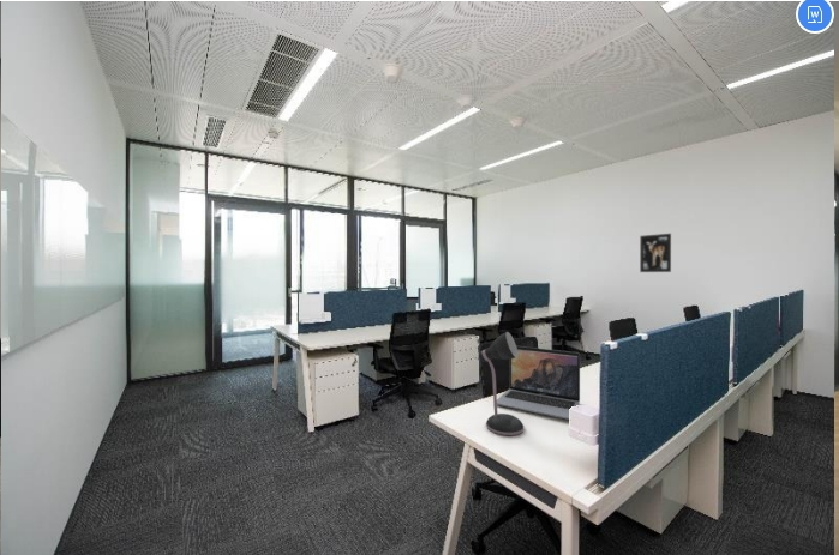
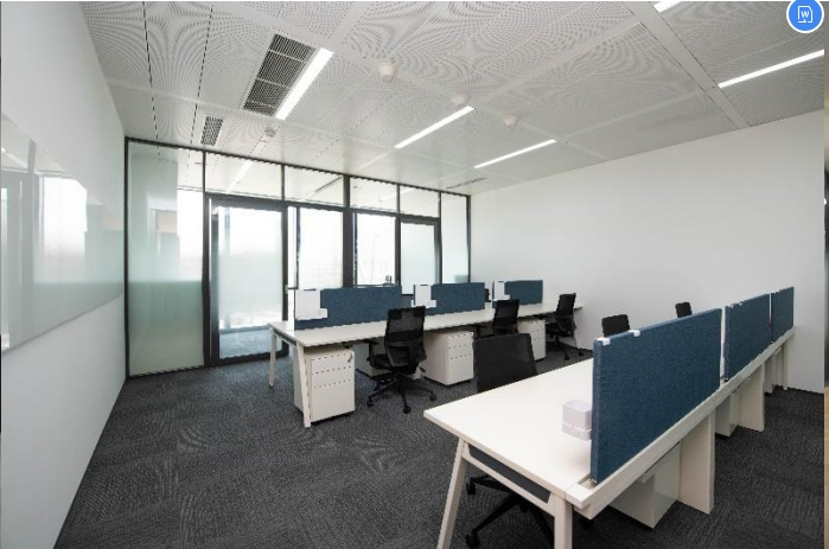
- desk lamp [477,331,525,436]
- wall art [639,233,672,273]
- laptop [497,345,581,421]
